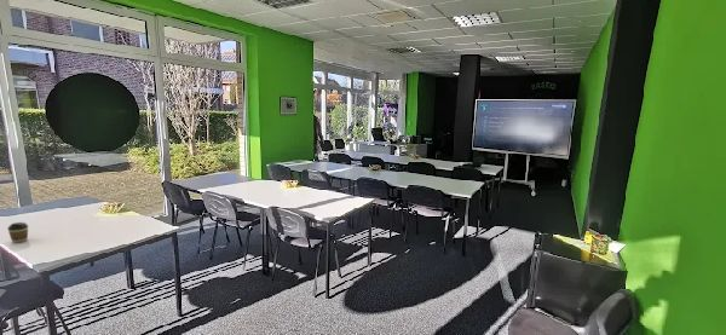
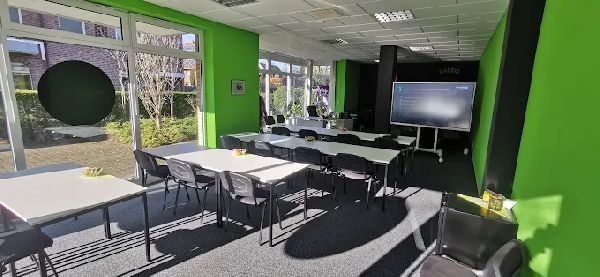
- coffee cup [6,221,29,244]
